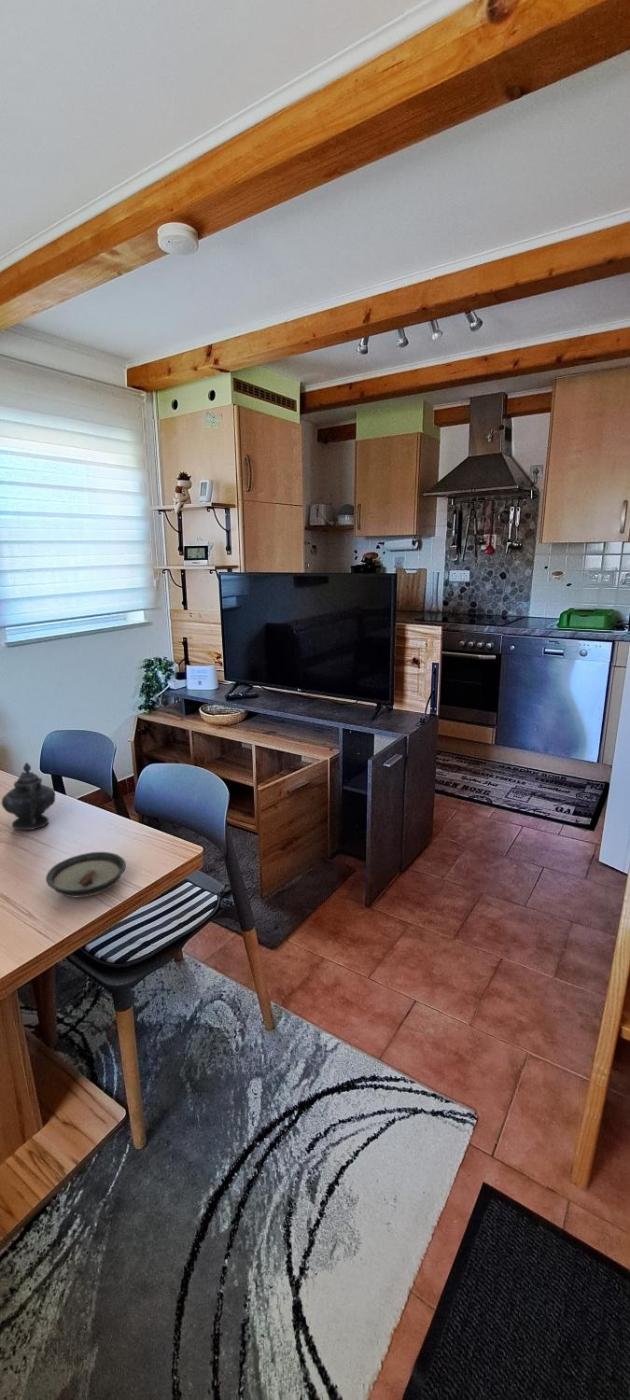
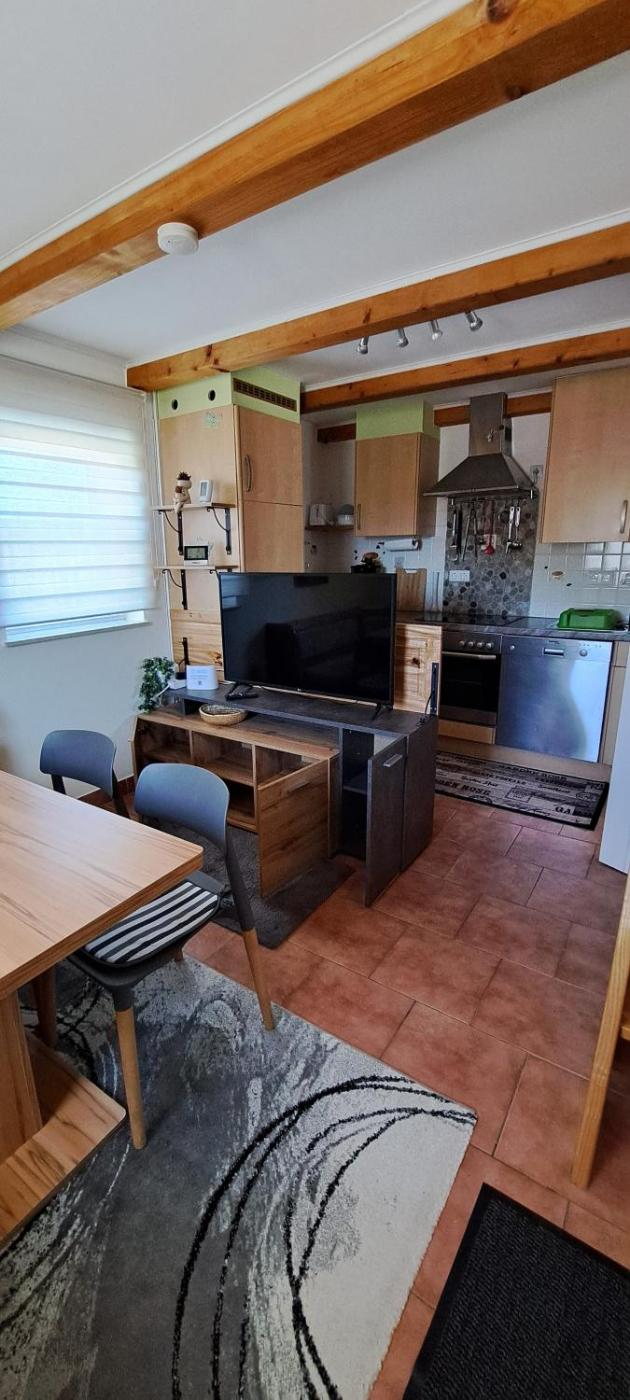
- teapot [1,762,56,831]
- saucer [45,851,127,898]
